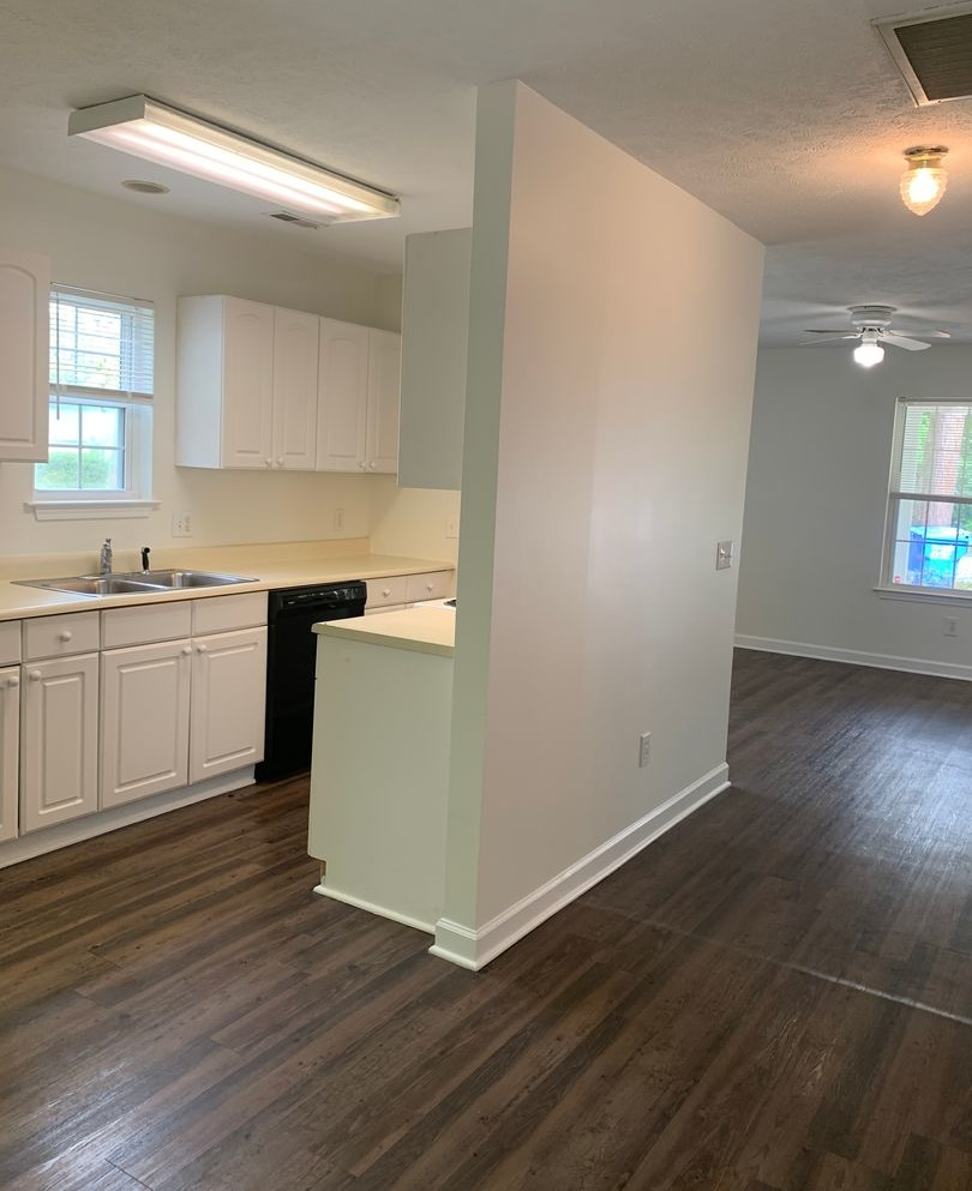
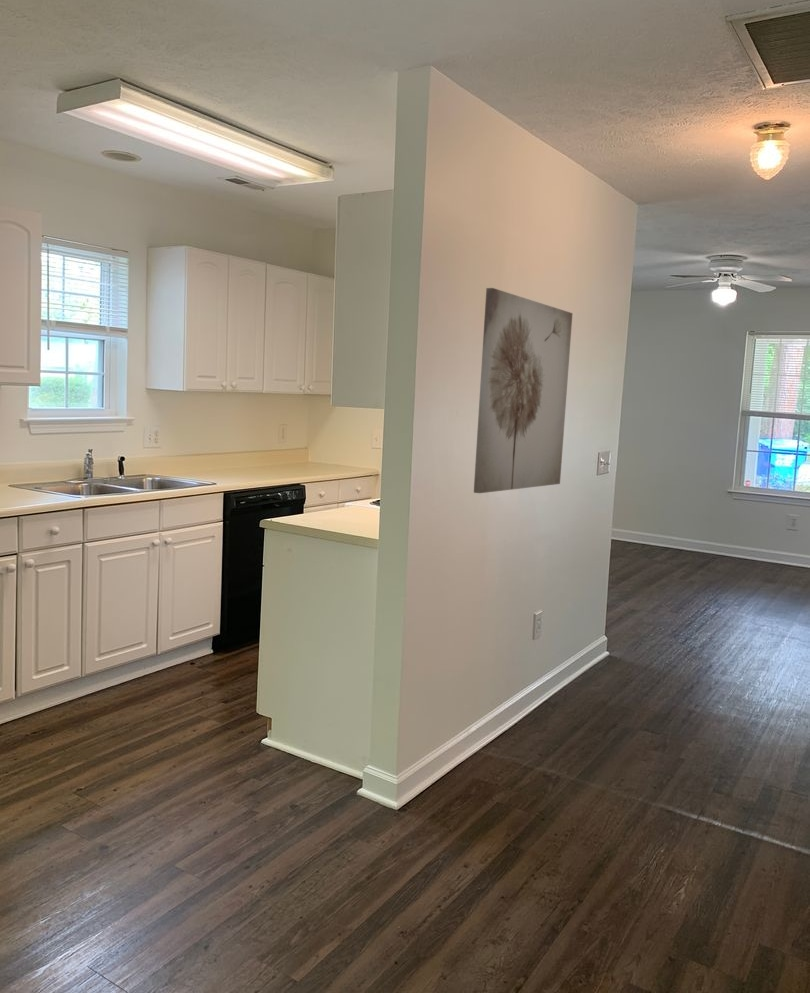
+ wall art [473,287,573,494]
